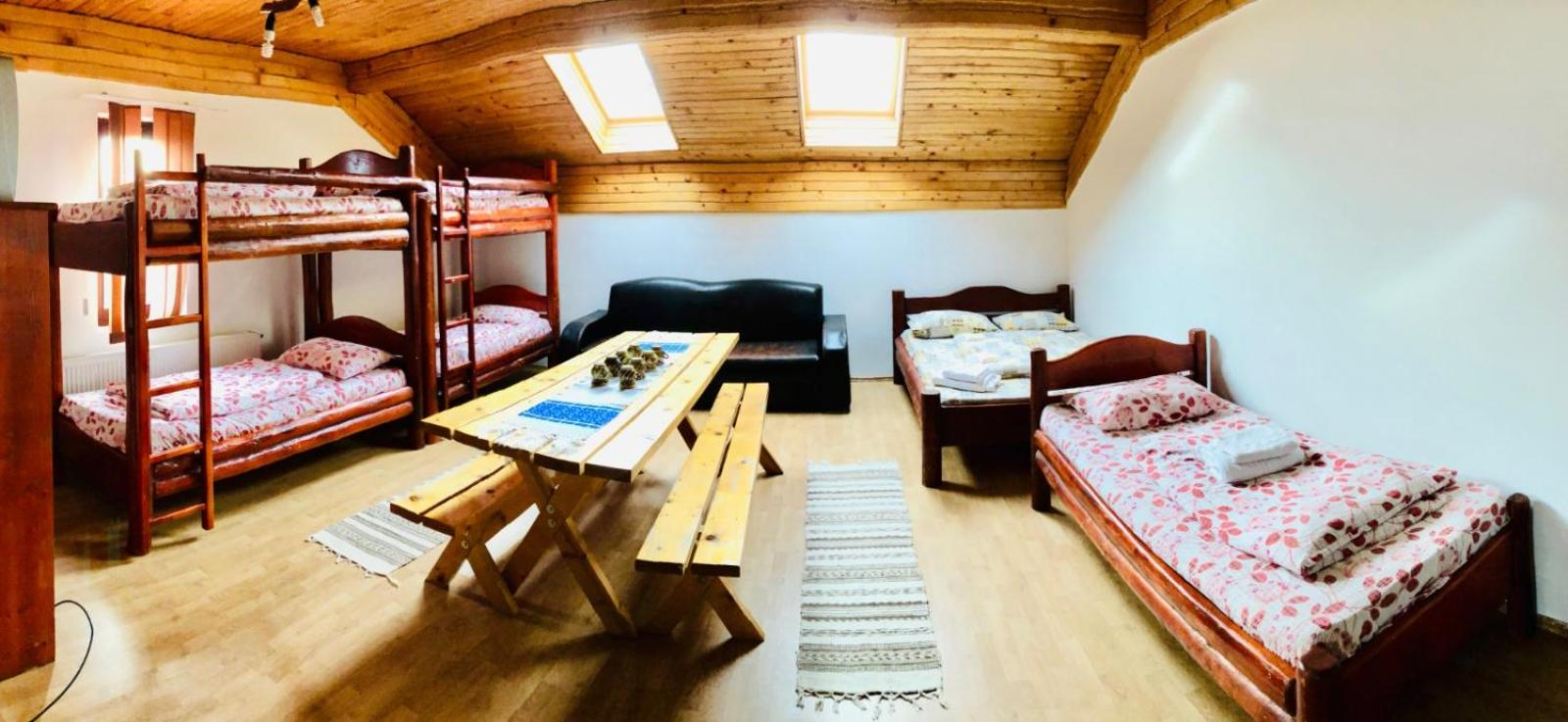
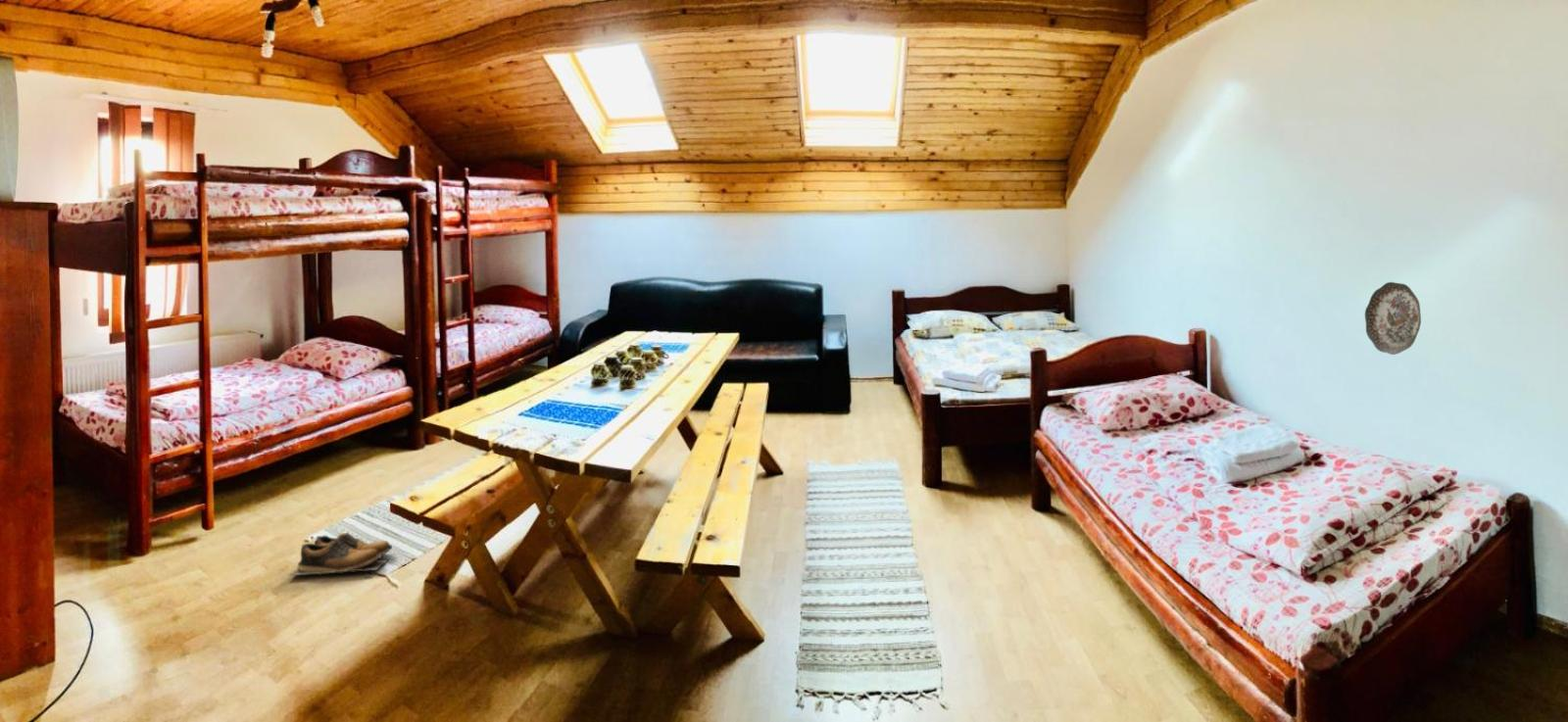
+ decorative plate [1364,281,1422,356]
+ shoes [286,532,393,577]
